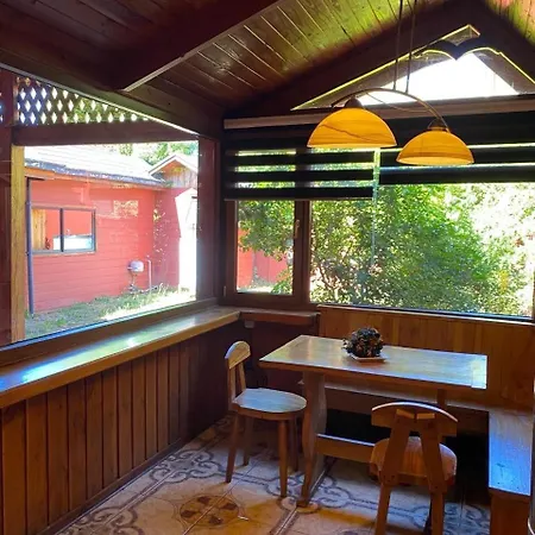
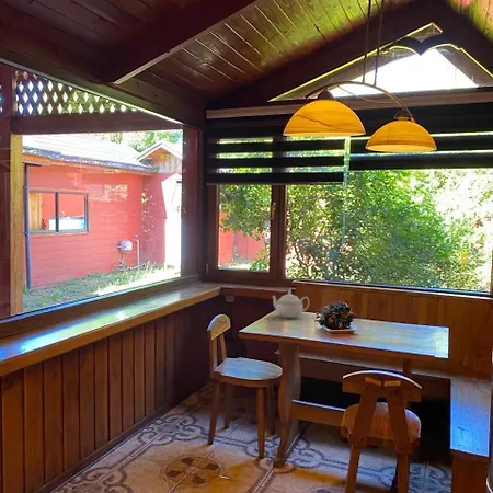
+ teapot [271,289,310,319]
